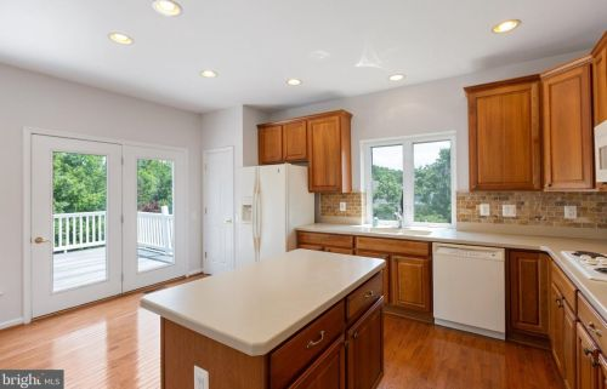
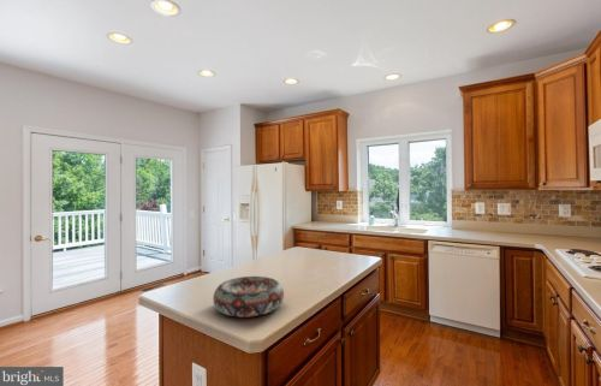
+ decorative bowl [212,275,285,319]
